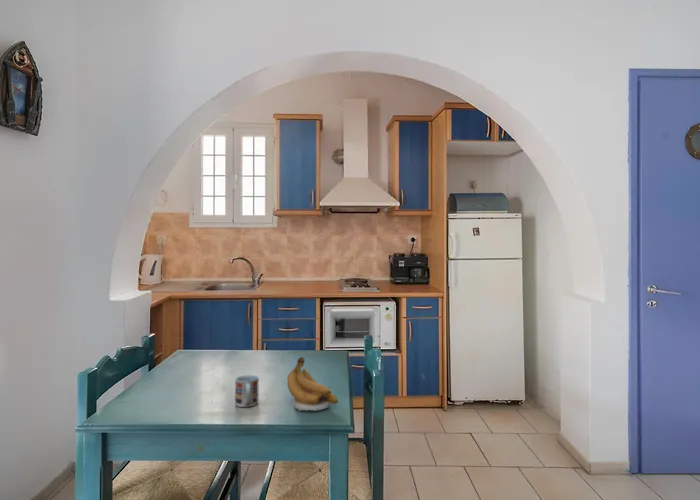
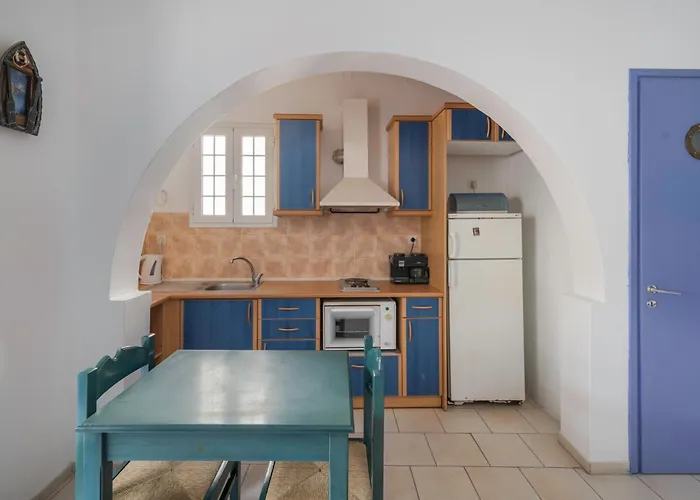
- banana [286,356,339,412]
- cup [234,374,260,408]
